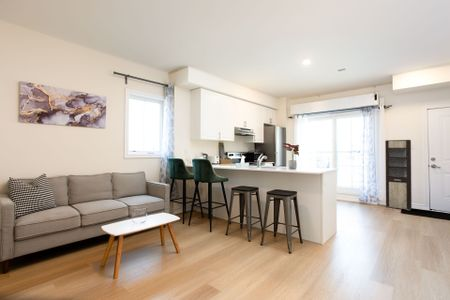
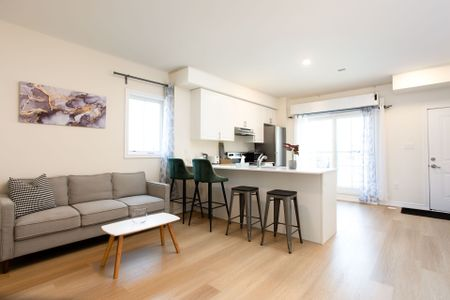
- cabinet [384,139,413,211]
